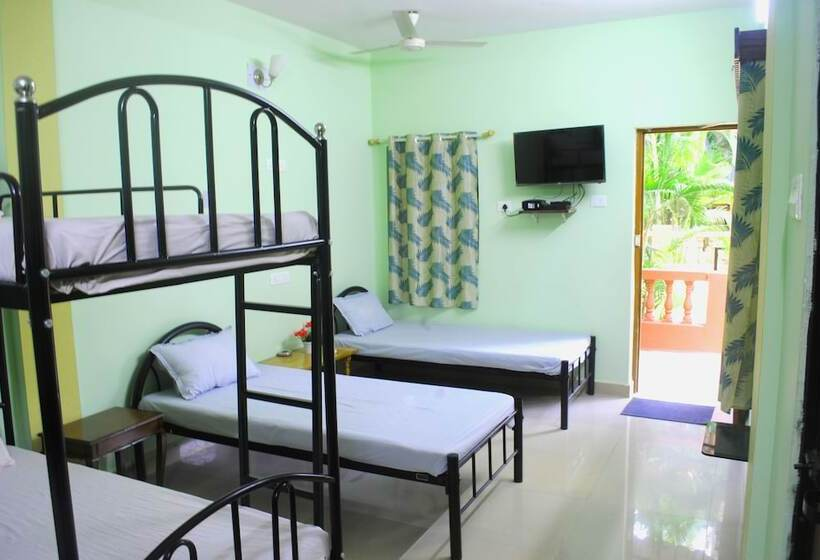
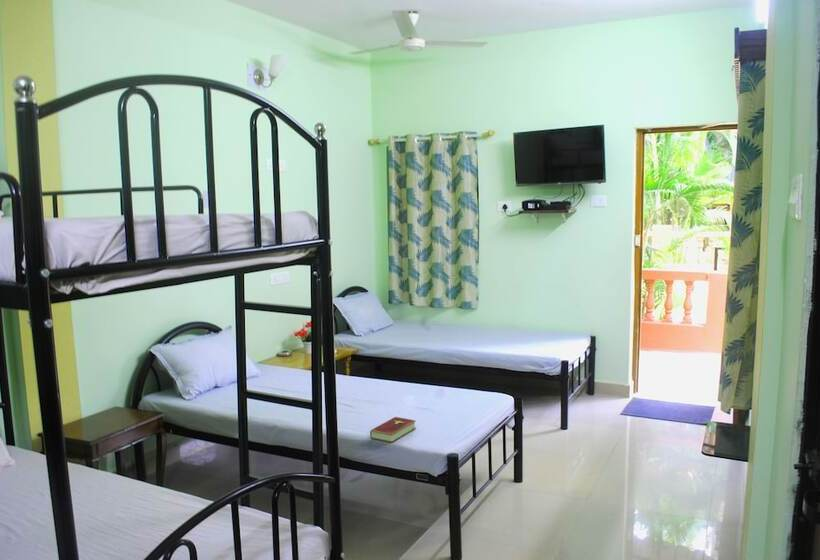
+ hardcover book [369,416,417,444]
